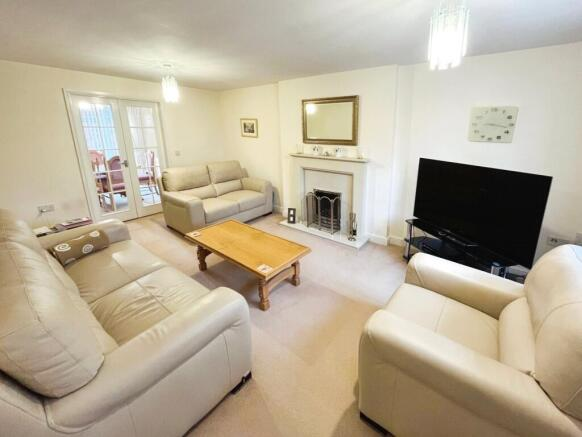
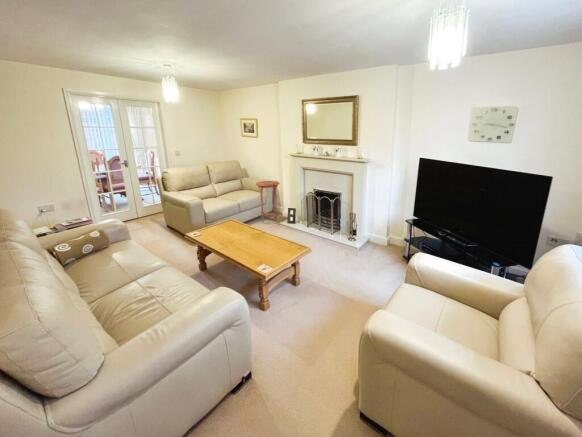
+ side table [255,180,281,224]
